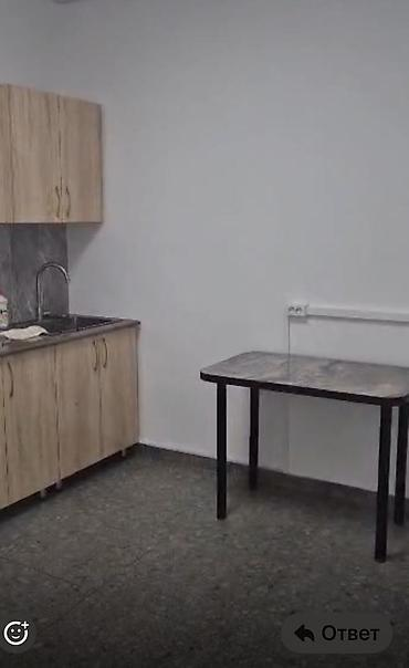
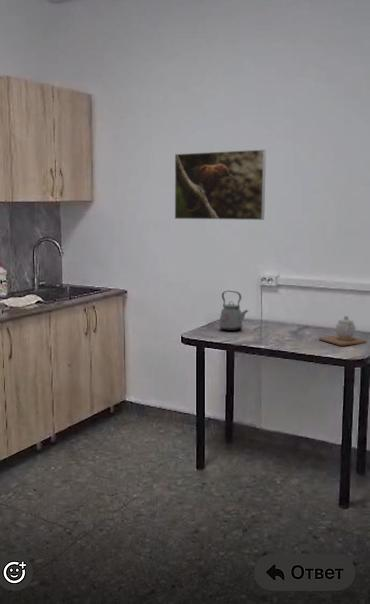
+ teapot [318,315,368,347]
+ kettle [219,290,249,332]
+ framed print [174,149,267,221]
